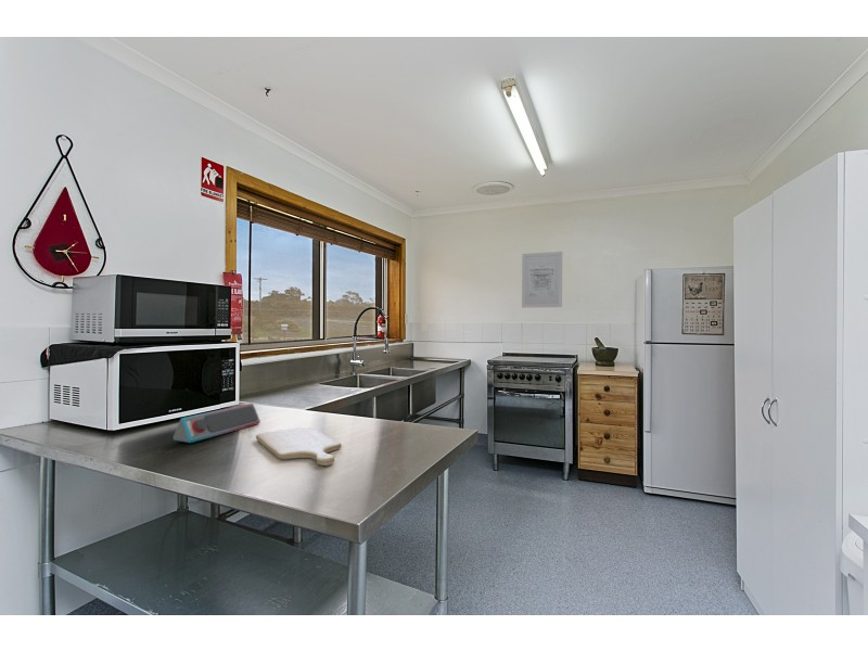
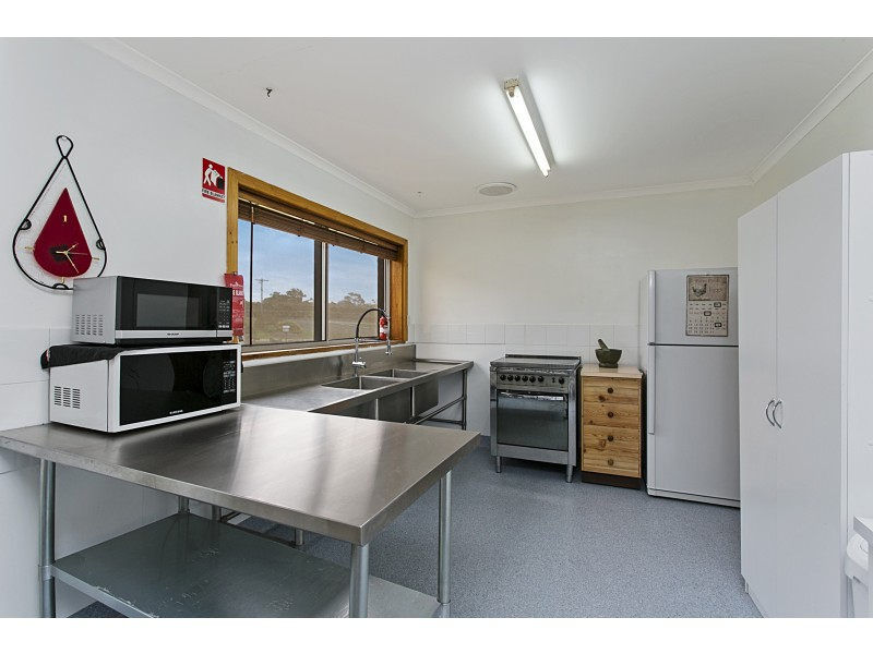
- wall art [521,251,563,309]
- chopping board [255,426,342,467]
- speaker [171,403,261,444]
